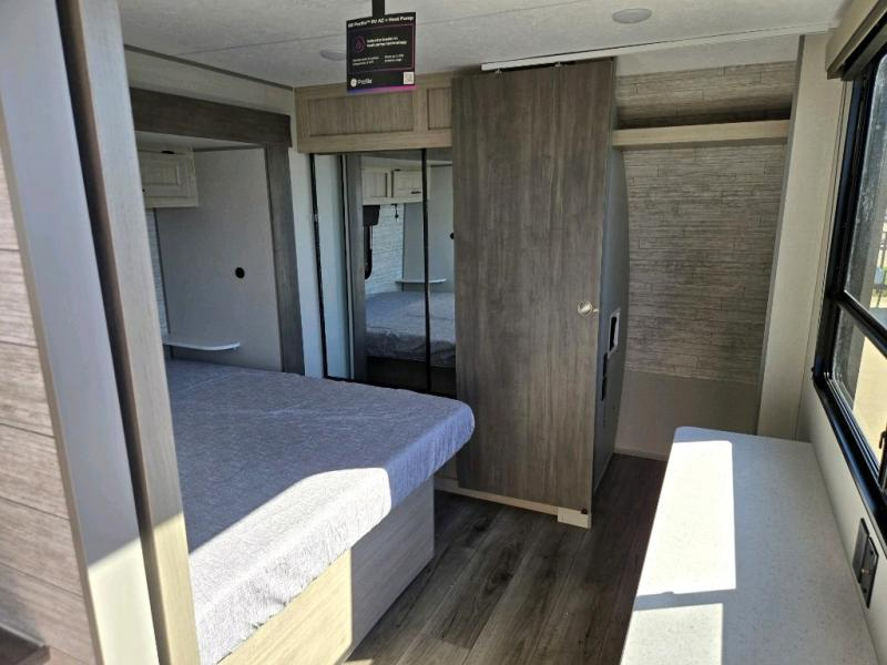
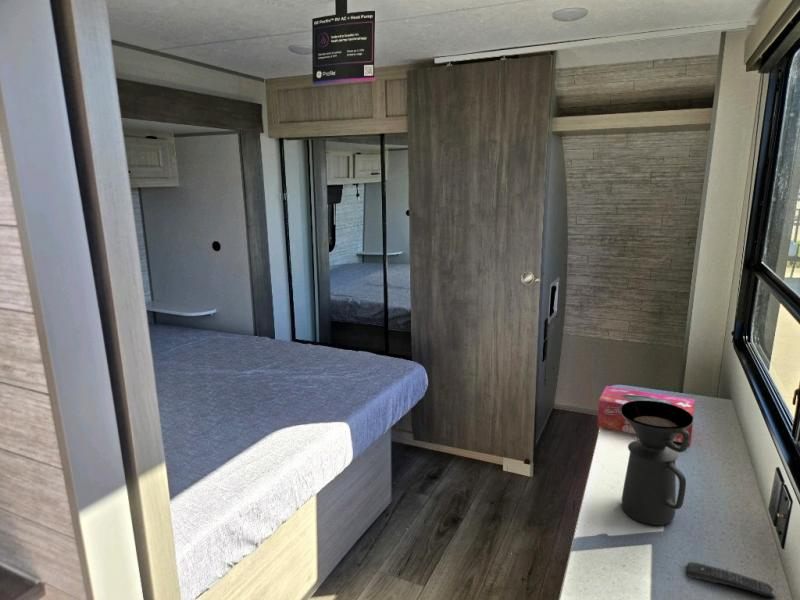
+ coffee maker [621,400,694,526]
+ tissue box [596,385,696,445]
+ remote control [686,561,779,598]
